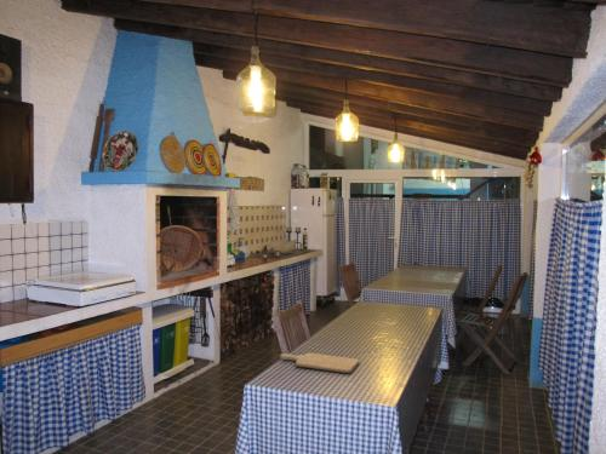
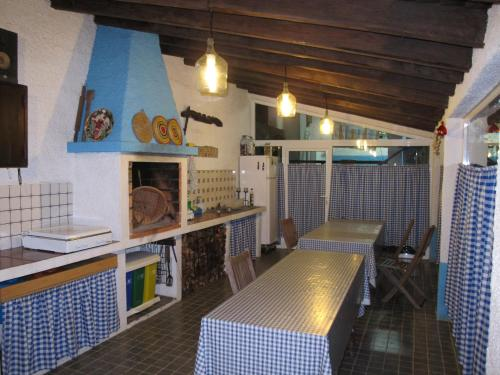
- chopping board [279,351,360,374]
